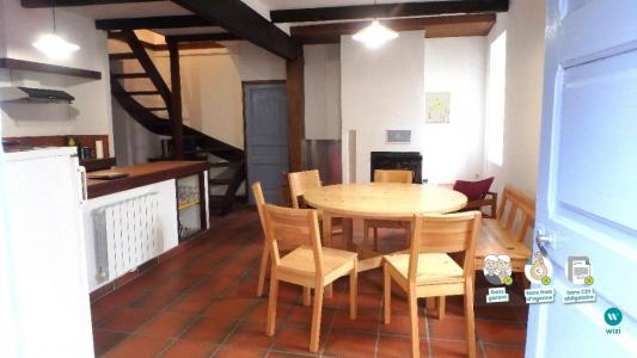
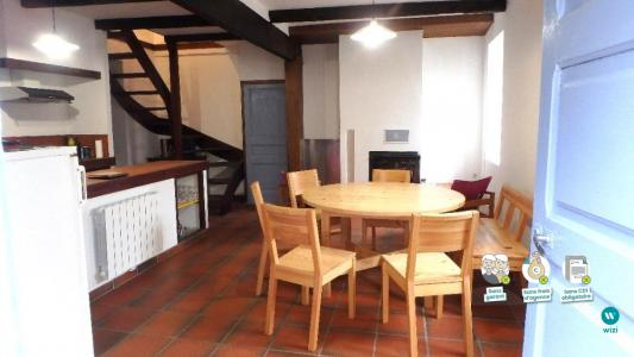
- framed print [424,91,451,124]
